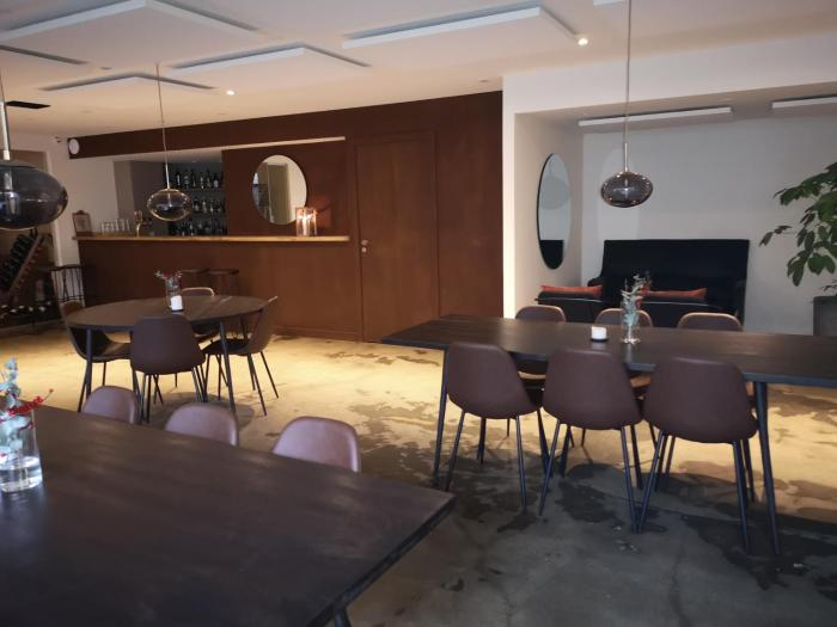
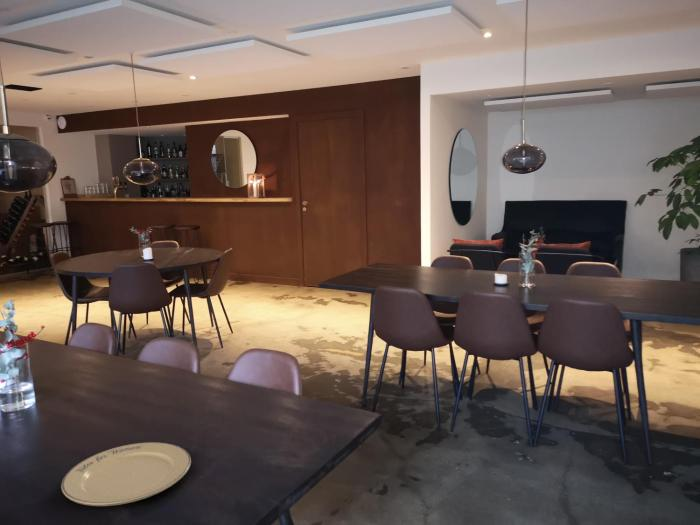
+ chinaware [60,441,192,507]
